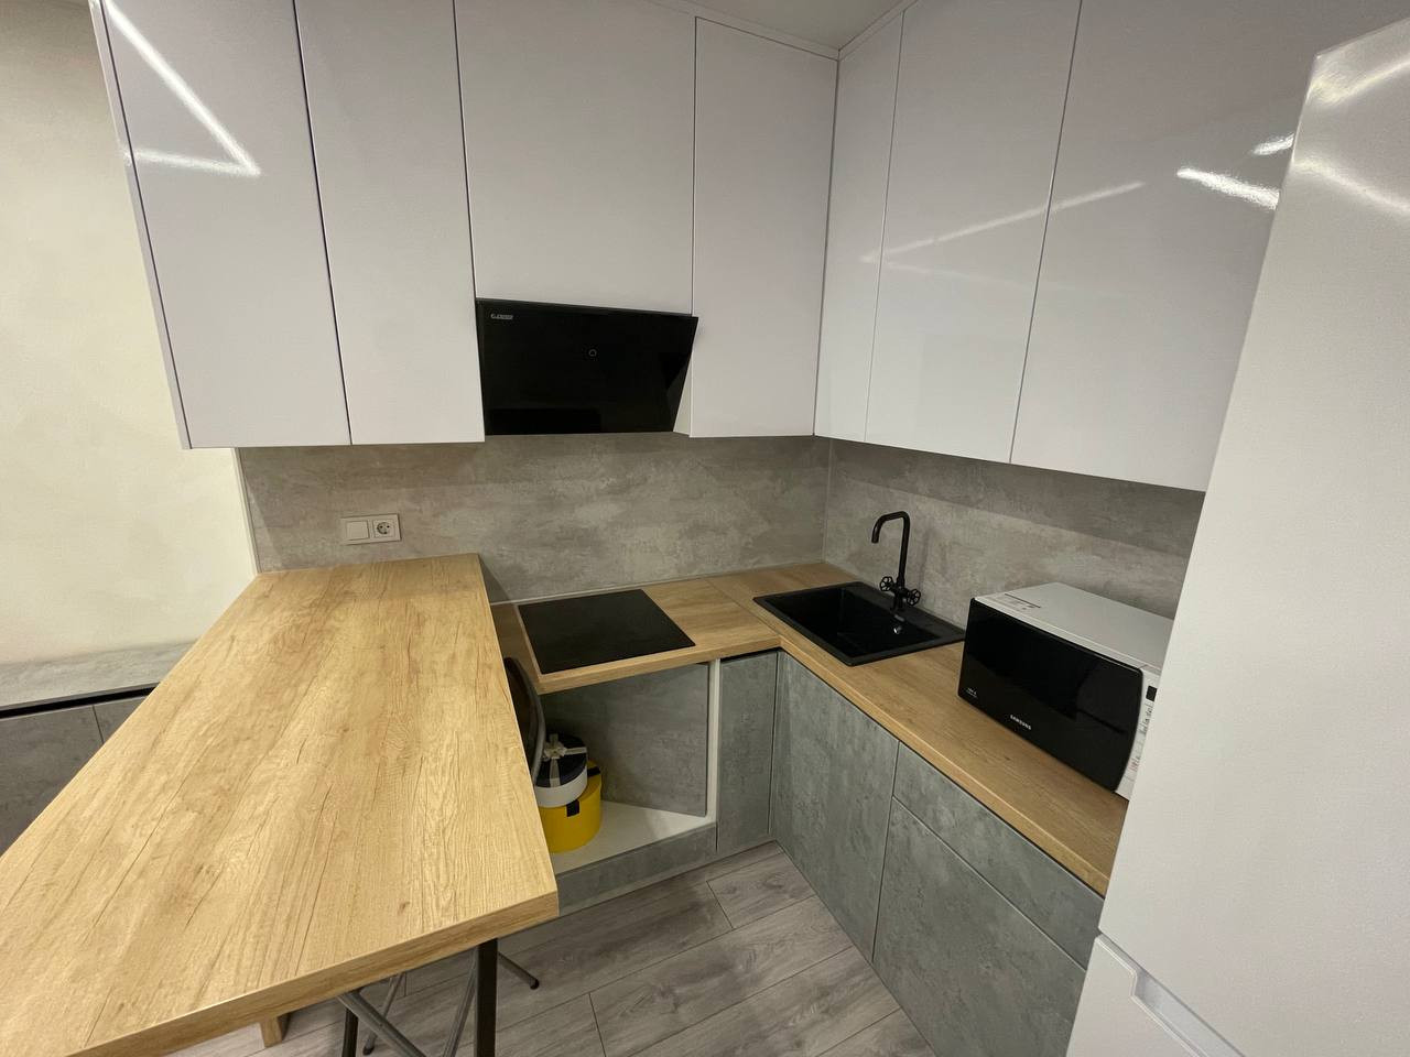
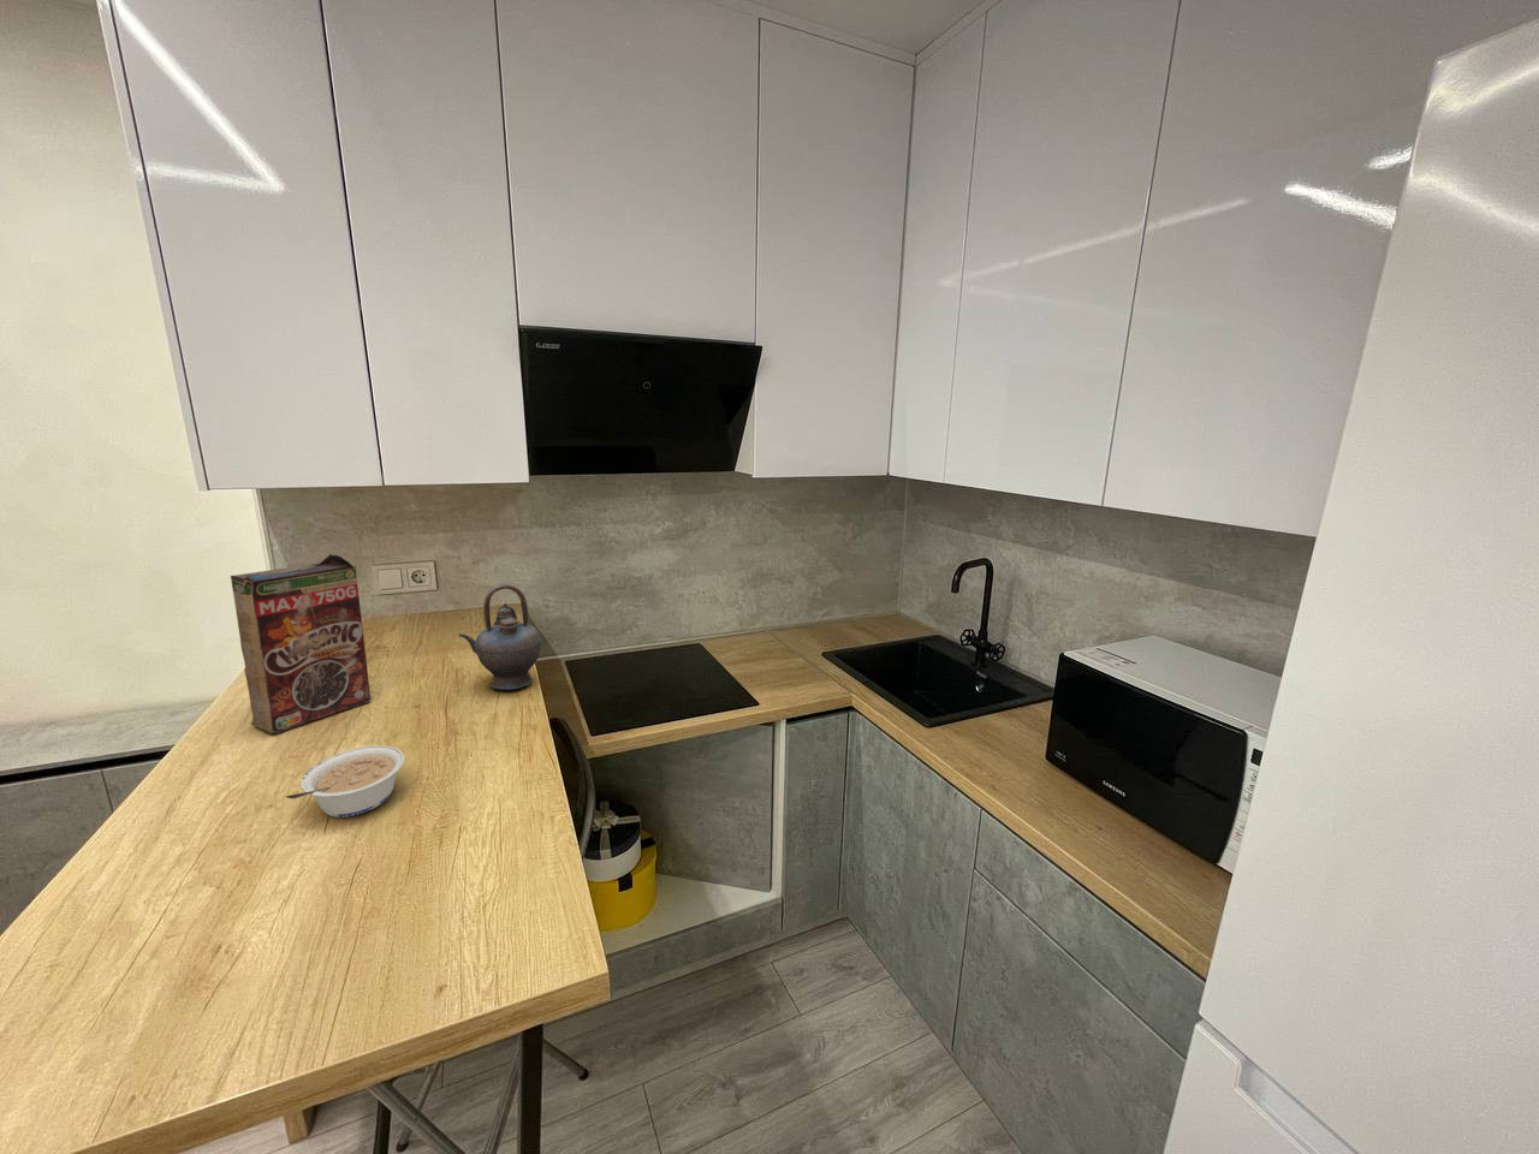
+ legume [285,744,405,818]
+ cereal box [230,553,373,735]
+ teapot [458,583,542,691]
